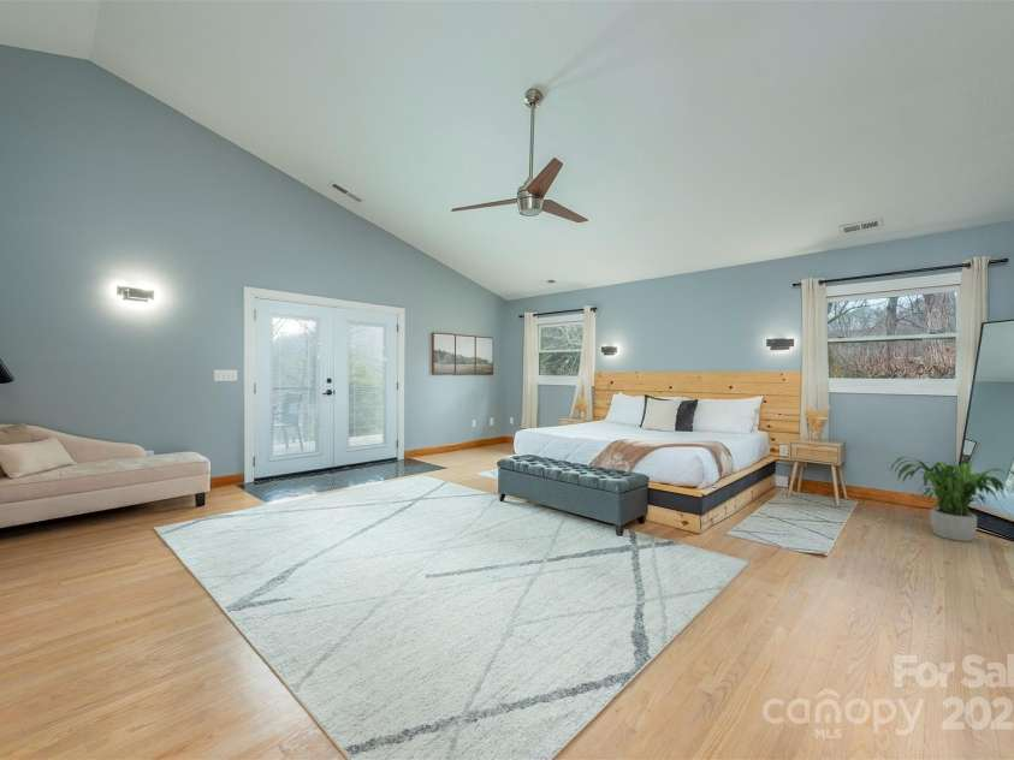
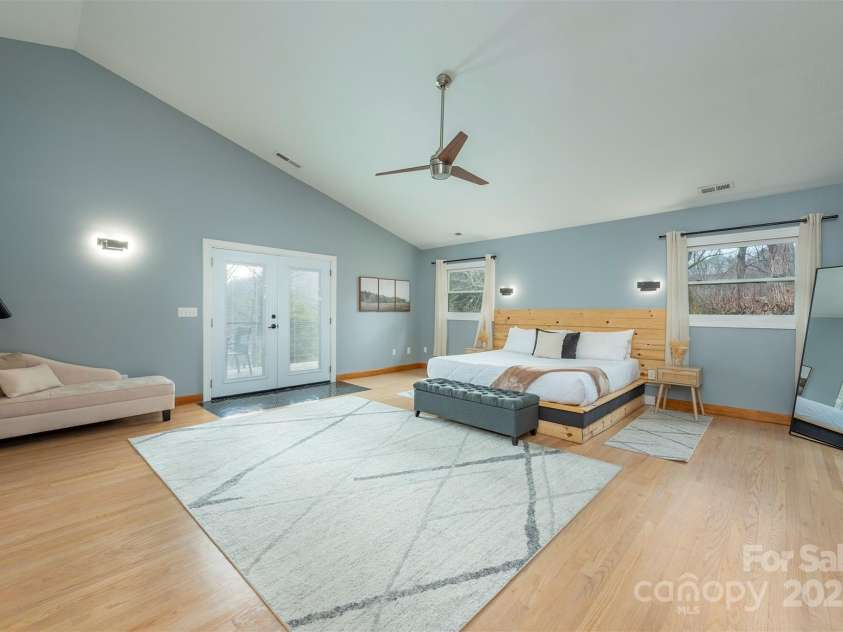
- potted plant [889,456,1014,542]
